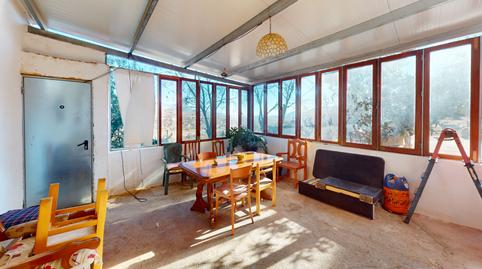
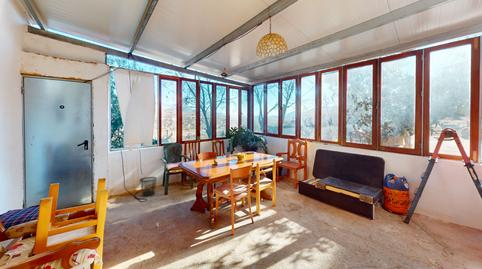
+ wastebasket [139,176,158,197]
